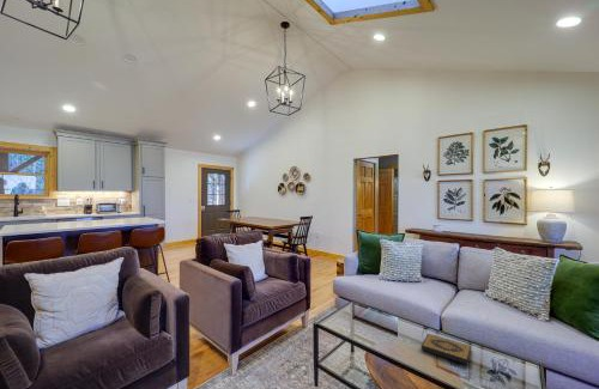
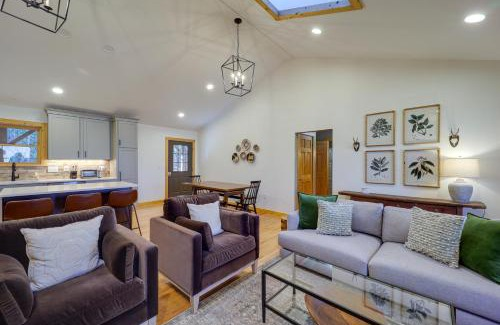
- hardback book [420,333,472,365]
